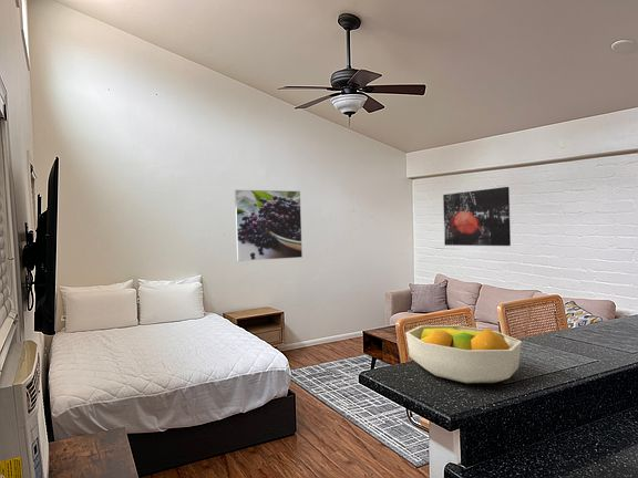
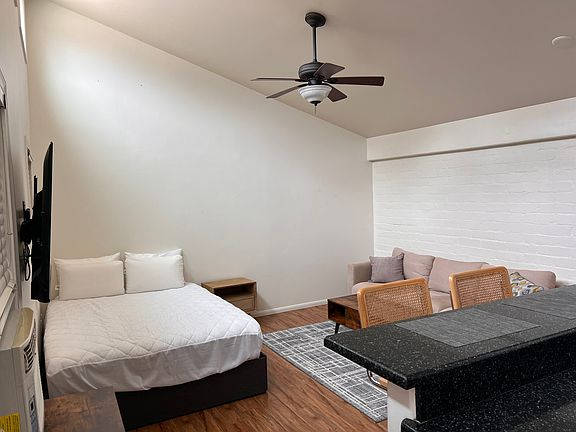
- fruit bowl [404,324,523,384]
- wall art [442,186,512,247]
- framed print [234,189,303,262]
